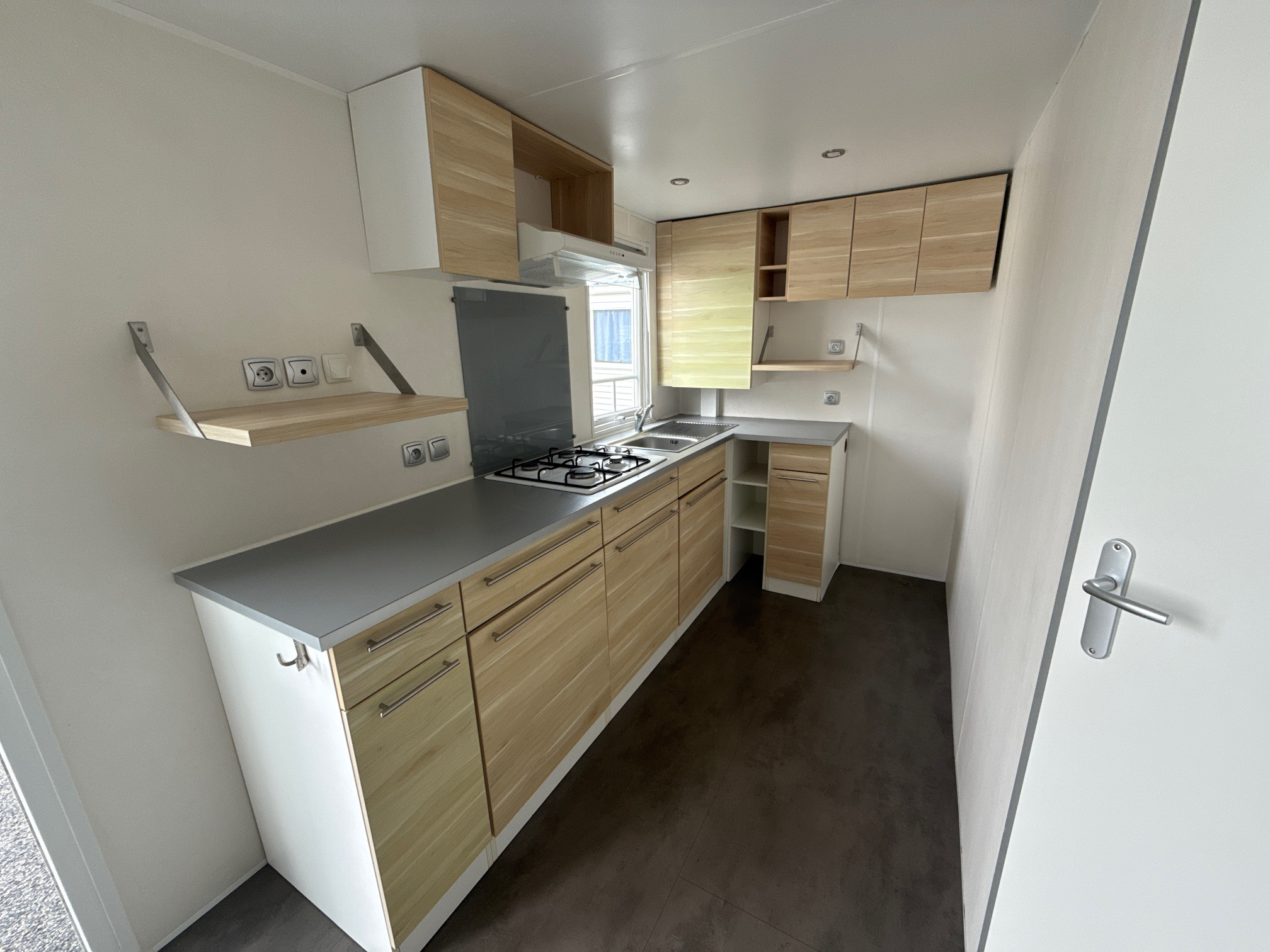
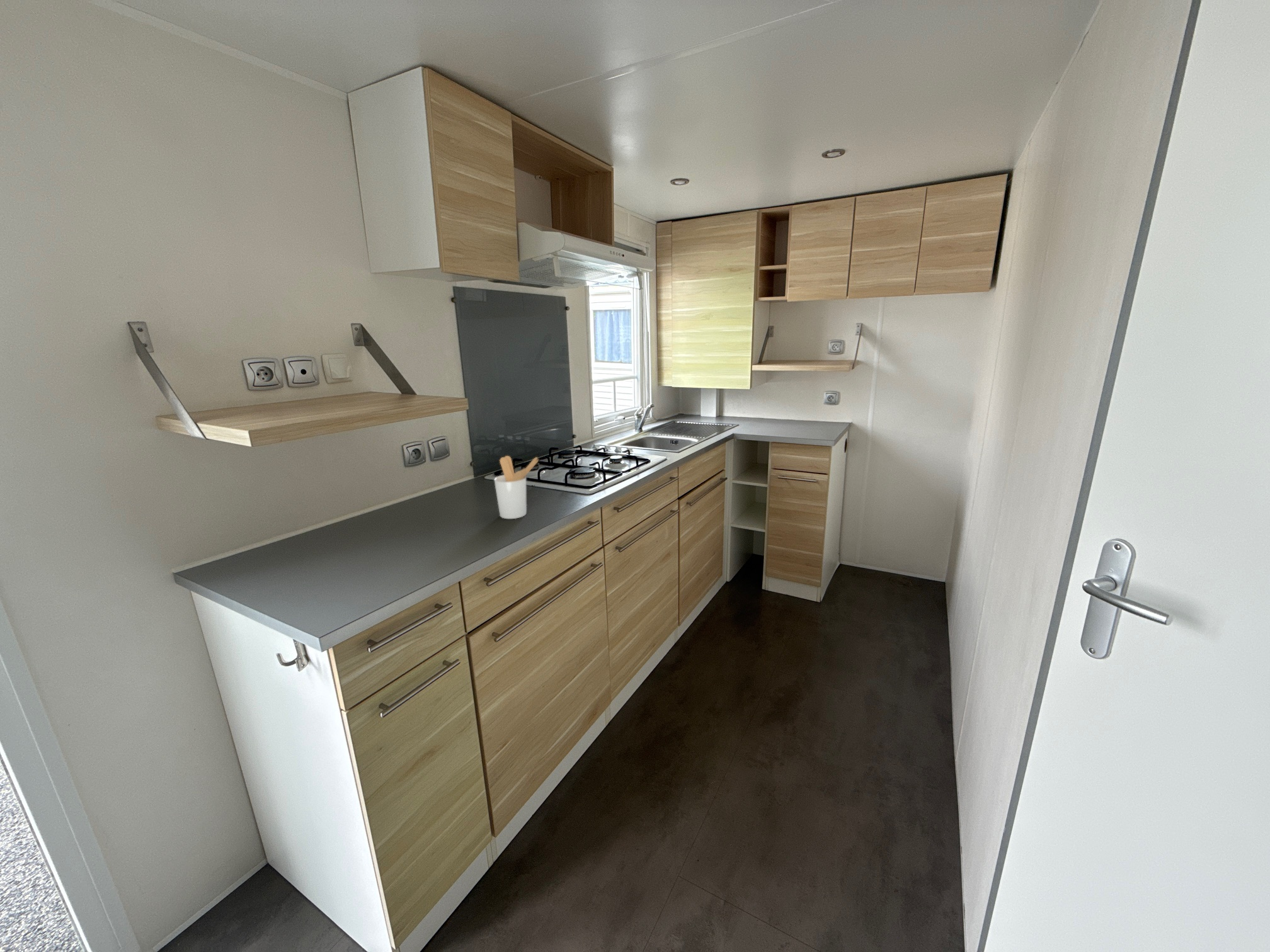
+ utensil holder [493,455,539,519]
